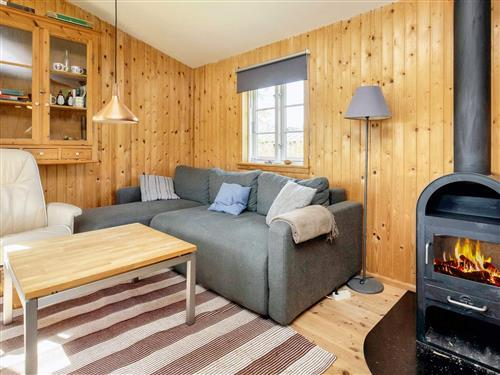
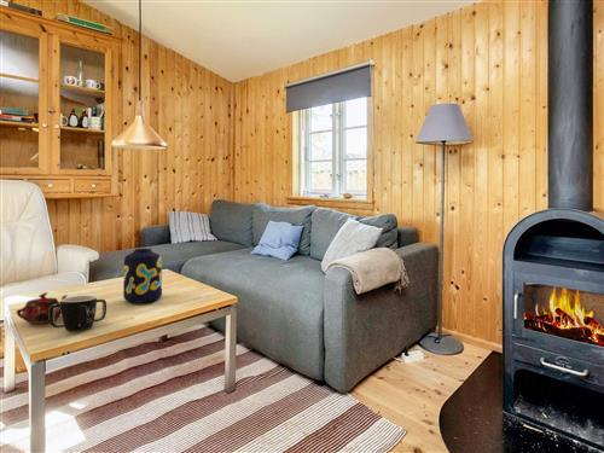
+ teapot [16,291,69,325]
+ vase [122,248,163,303]
+ mug [48,295,108,332]
